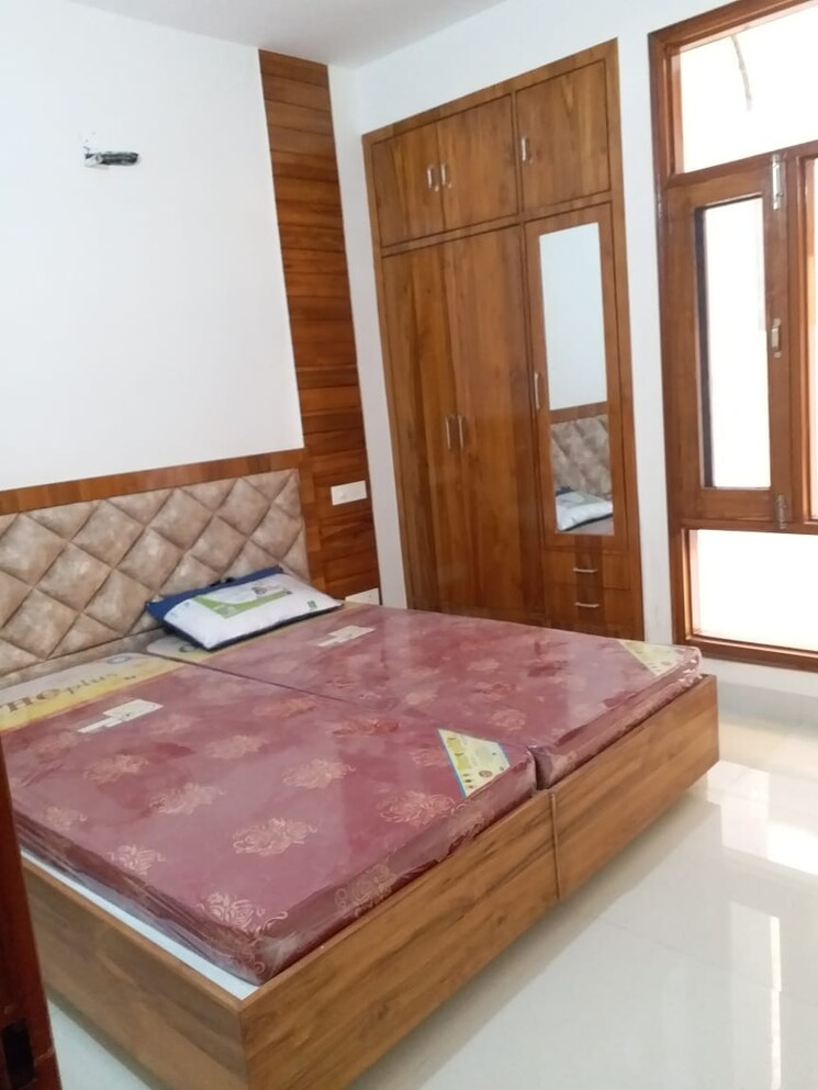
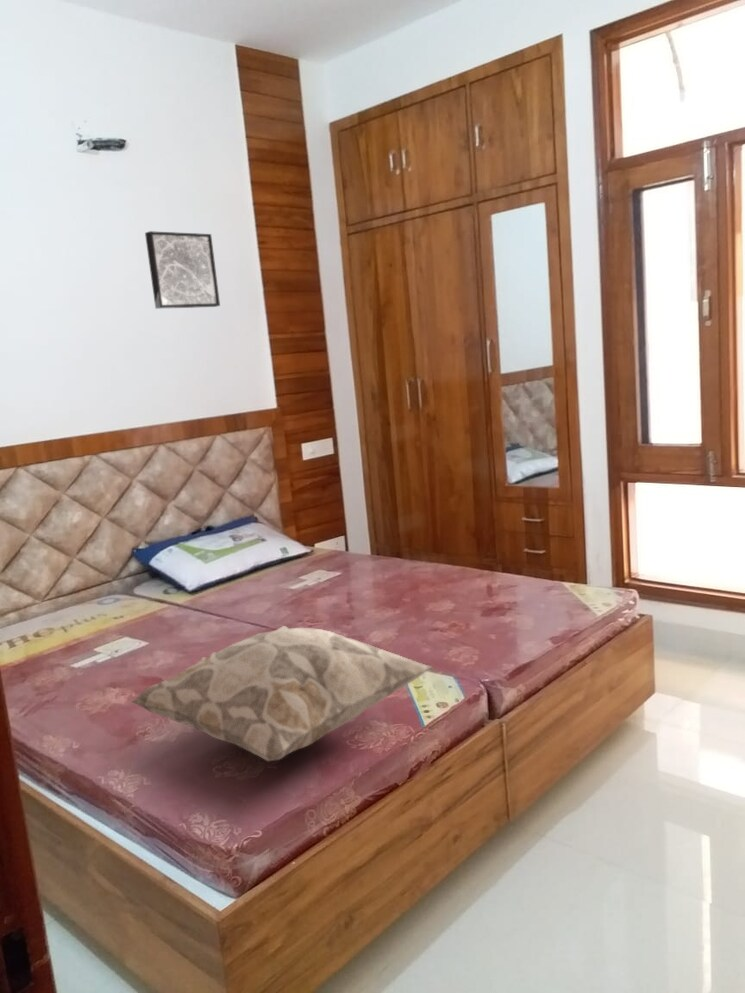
+ decorative pillow [130,625,434,762]
+ wall art [144,230,221,310]
